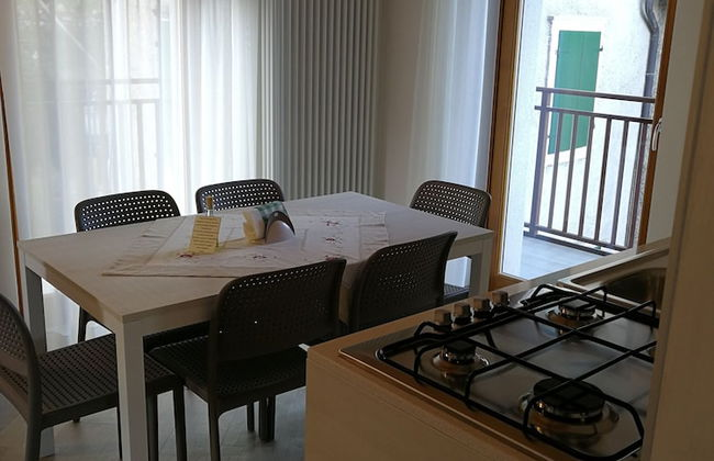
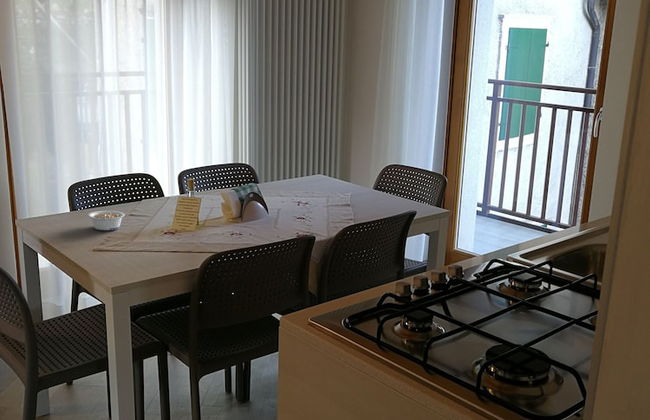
+ legume [87,210,125,231]
